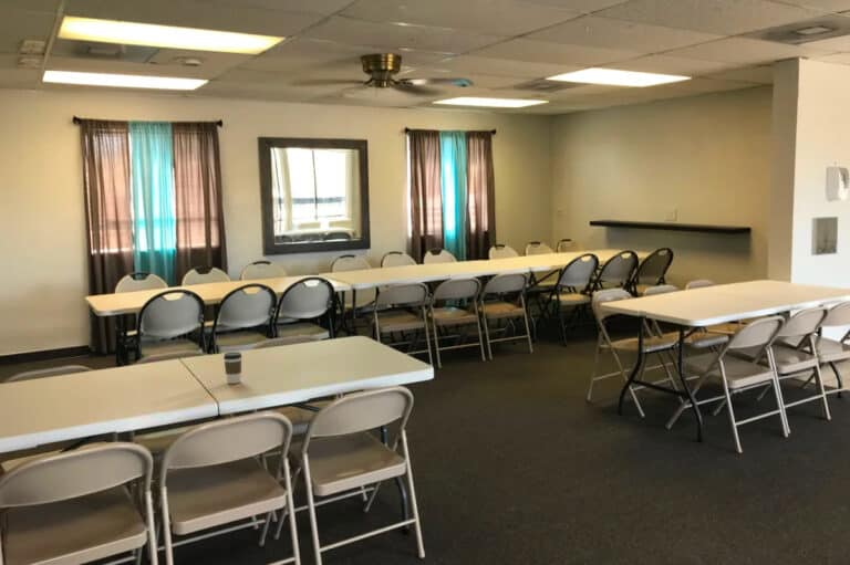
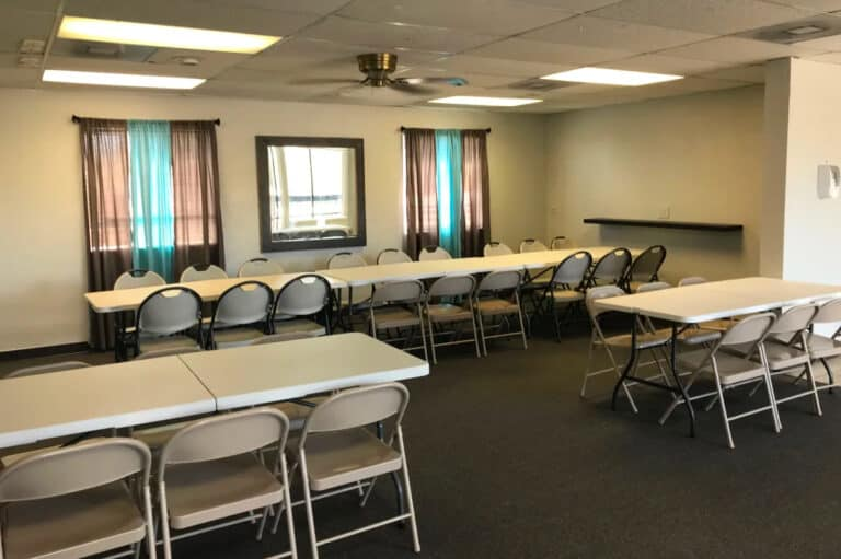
- coffee cup [222,352,243,385]
- wall art [810,216,839,257]
